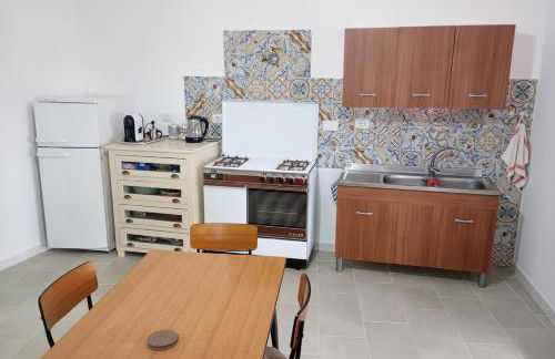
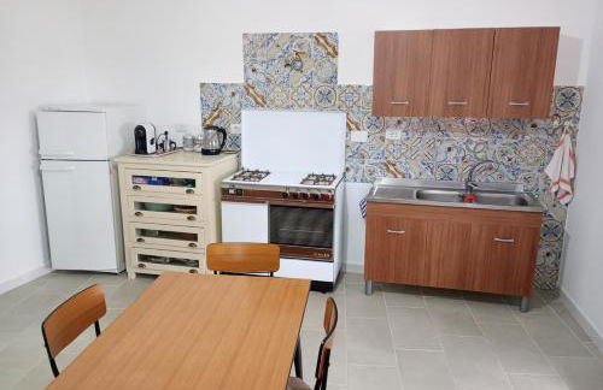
- coaster [145,329,179,351]
